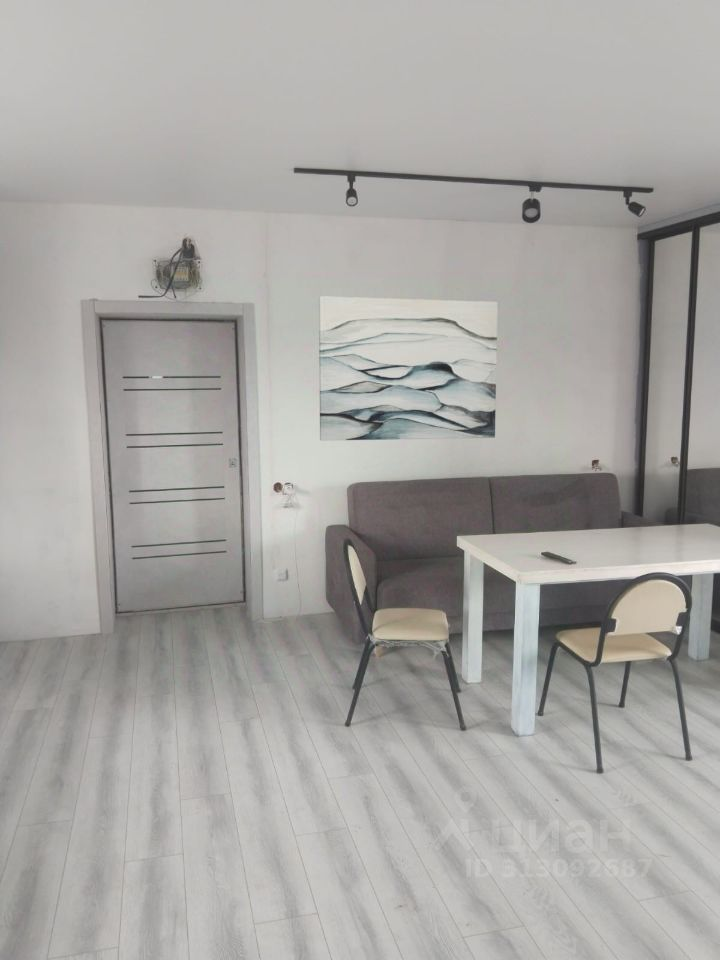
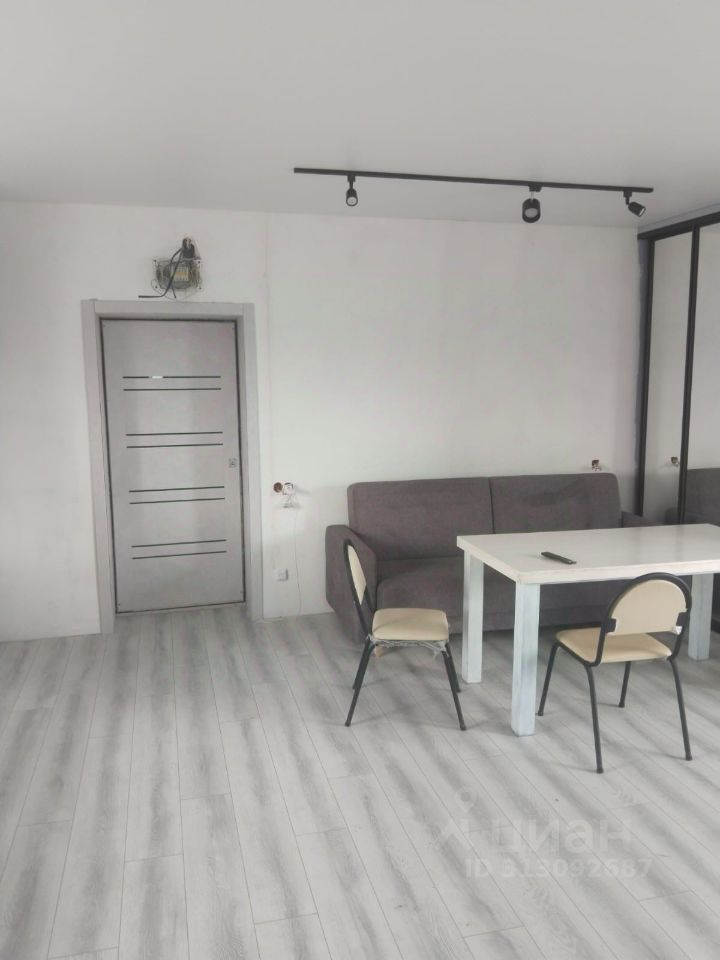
- wall art [318,295,499,442]
